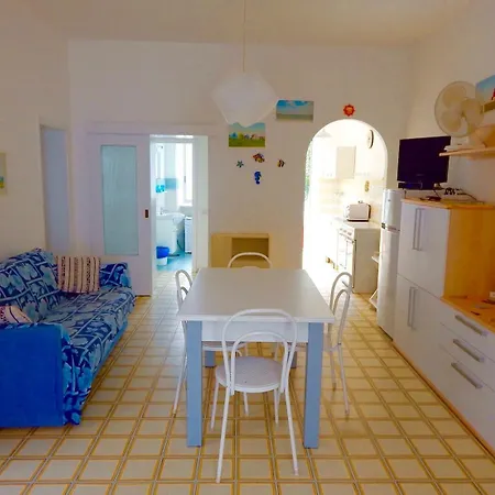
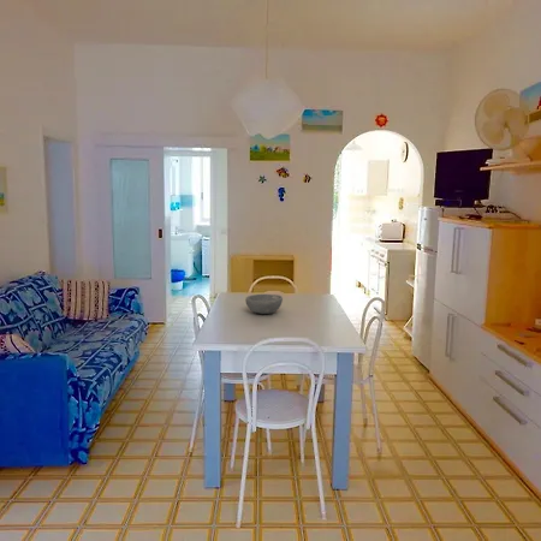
+ bowl [244,293,284,315]
